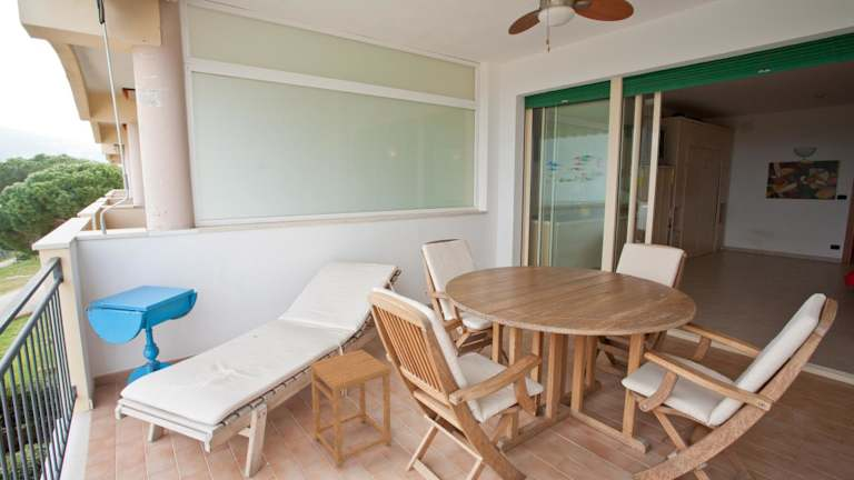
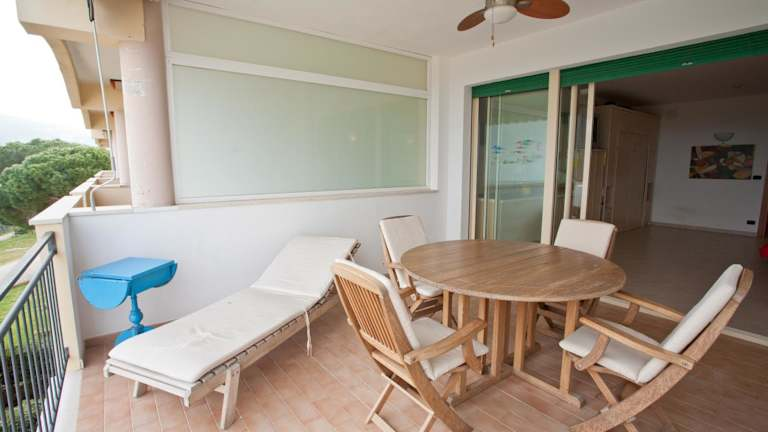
- side table [309,349,391,469]
